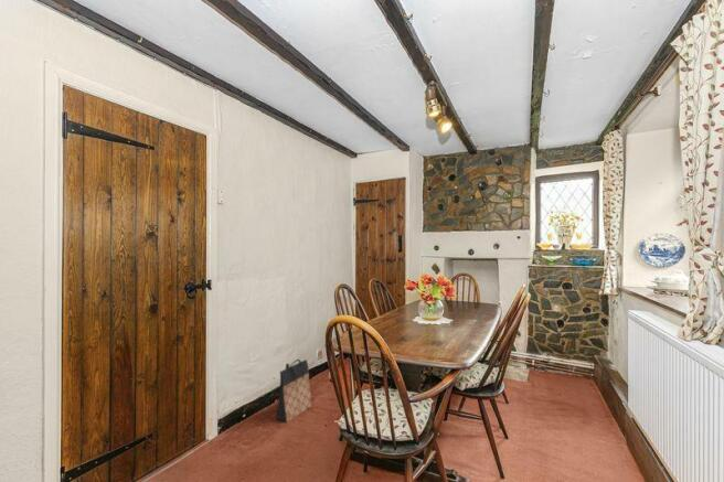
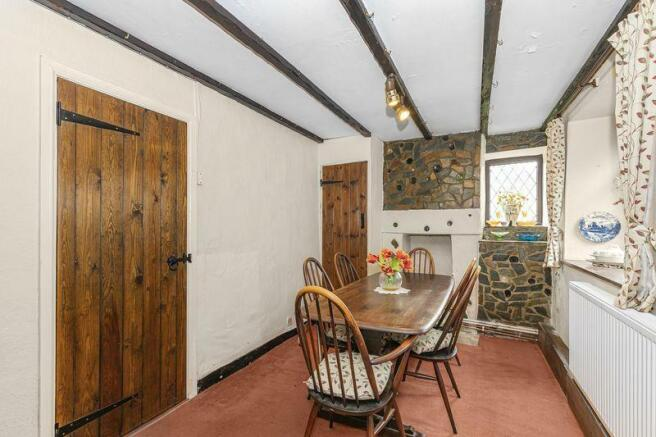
- bag [275,358,313,424]
